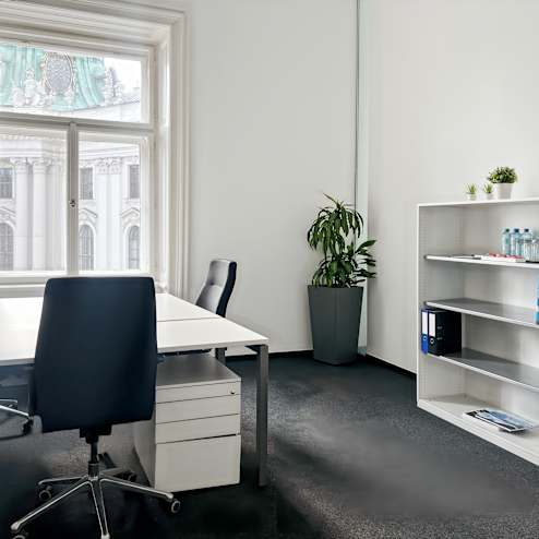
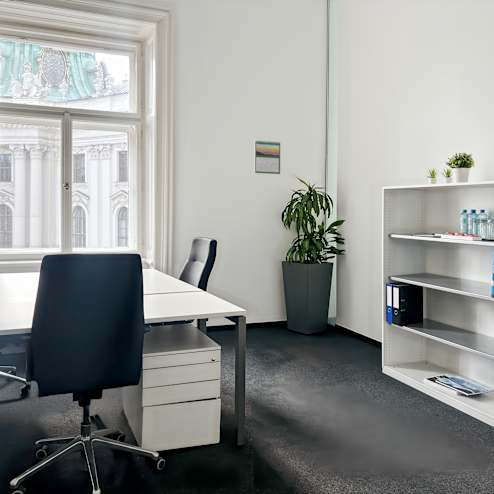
+ calendar [254,139,281,175]
